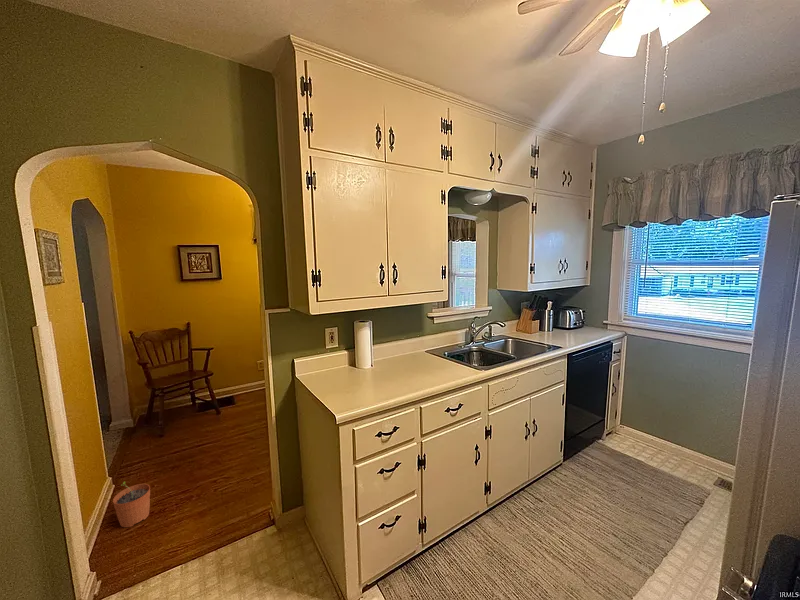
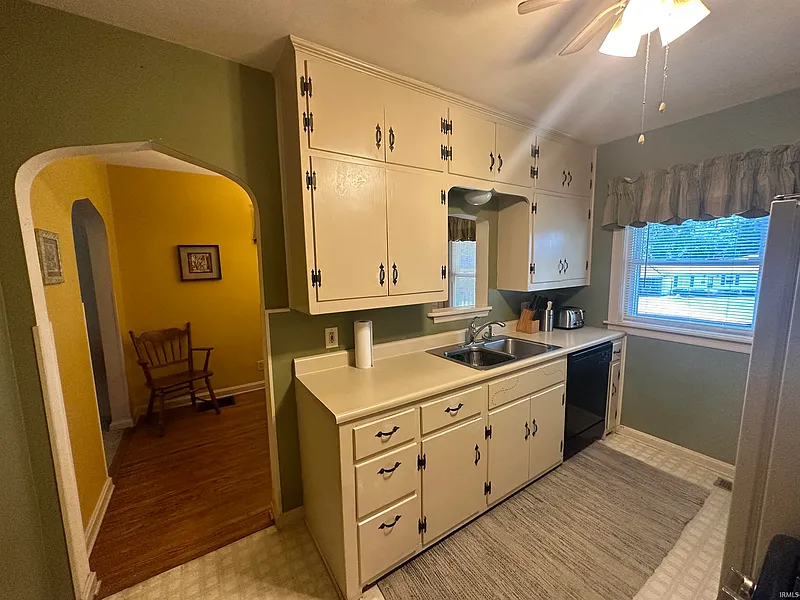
- plant pot [112,481,151,528]
